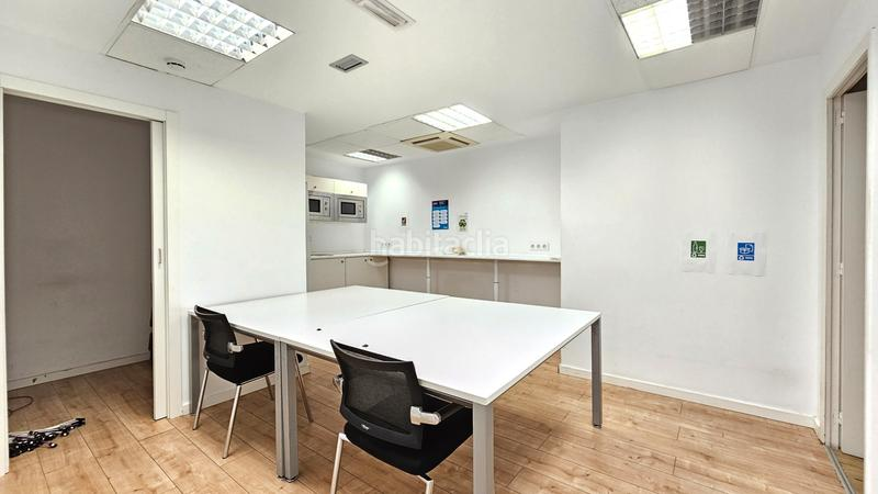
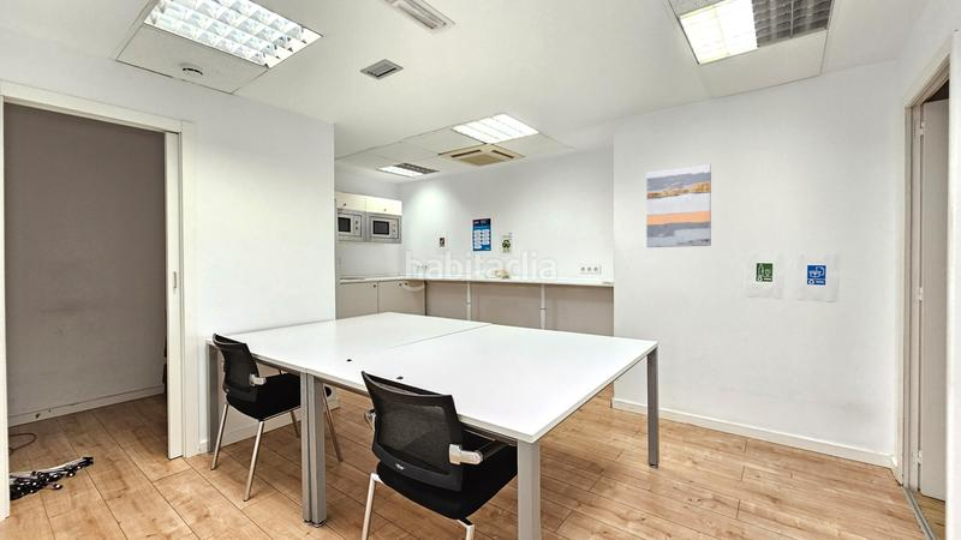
+ wall art [645,163,712,248]
